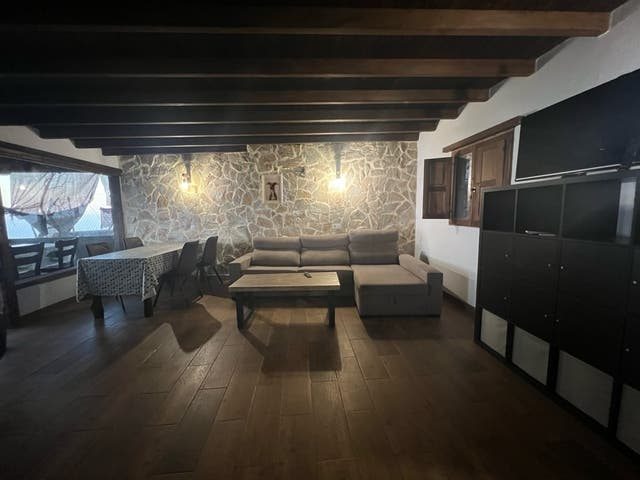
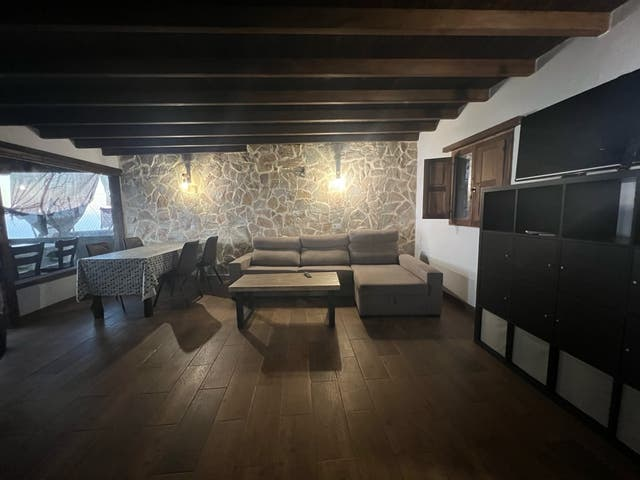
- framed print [261,173,284,205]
